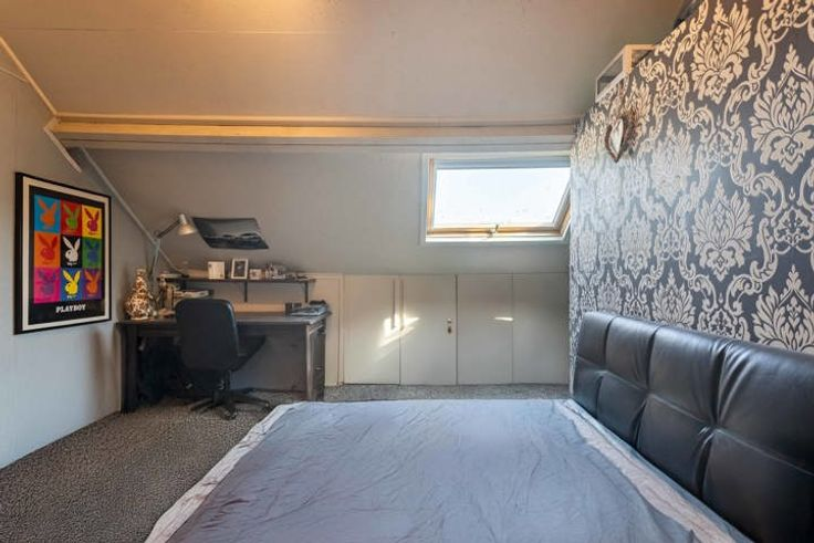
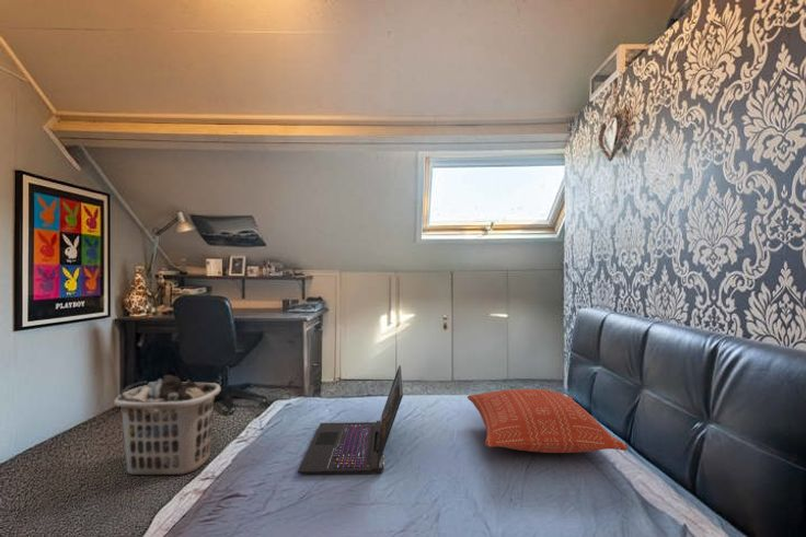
+ pillow [467,388,629,454]
+ clothes hamper [113,374,222,476]
+ laptop [297,364,404,475]
